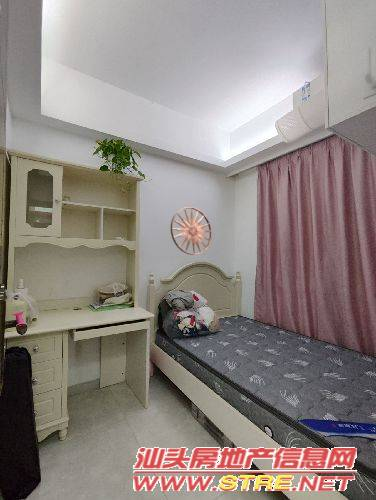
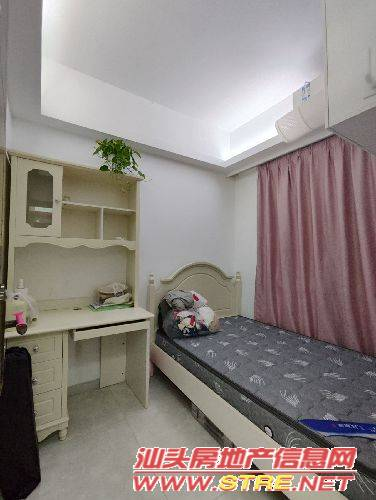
- wall art [170,206,213,256]
